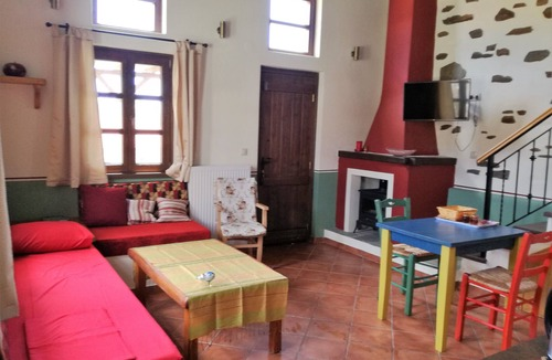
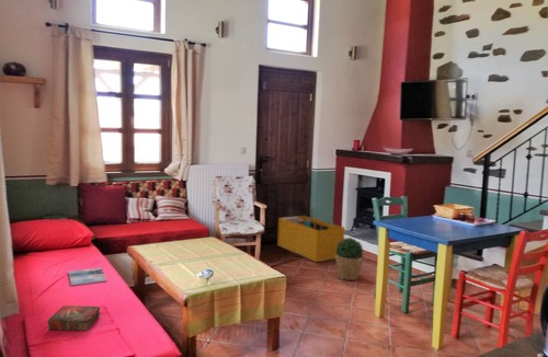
+ storage bin [276,215,346,263]
+ magazine [67,266,109,287]
+ potted plant [335,237,364,281]
+ book [47,304,101,332]
